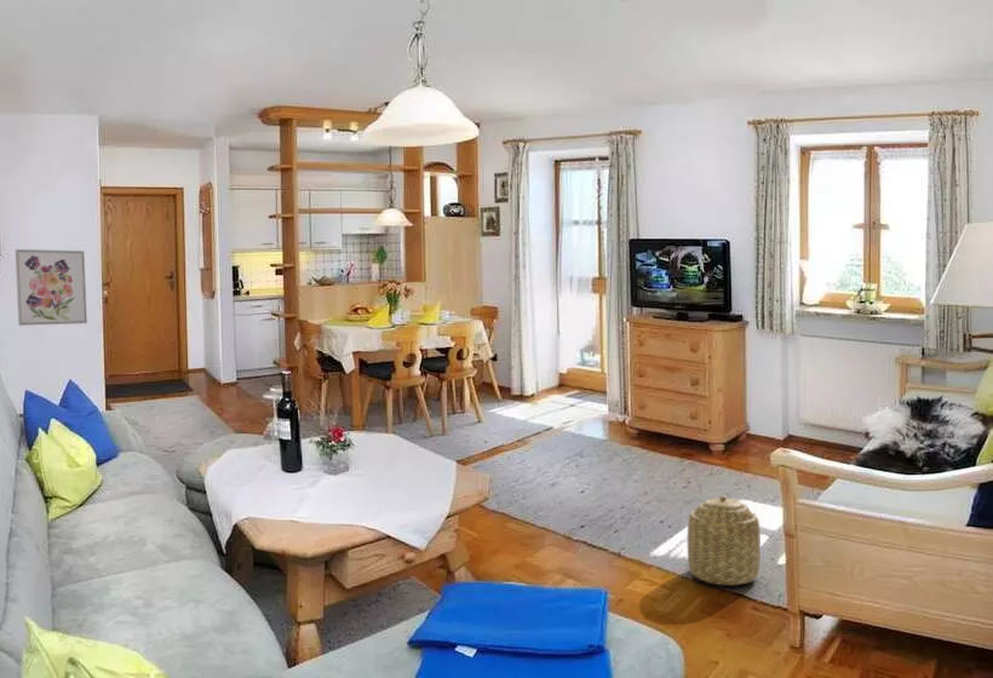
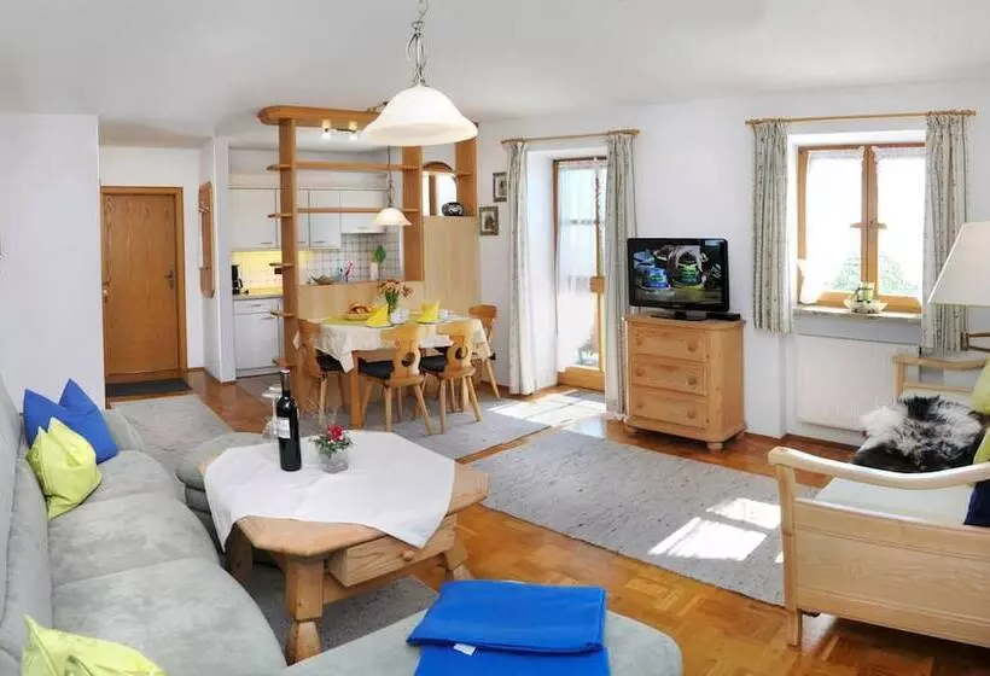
- basket [687,494,762,586]
- wall art [15,248,88,327]
